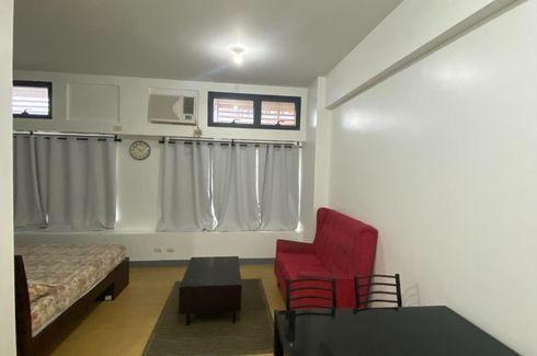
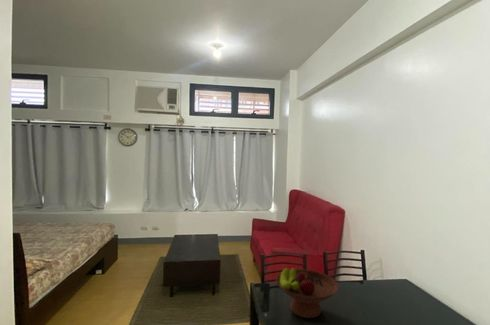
+ fruit bowl [275,267,340,319]
